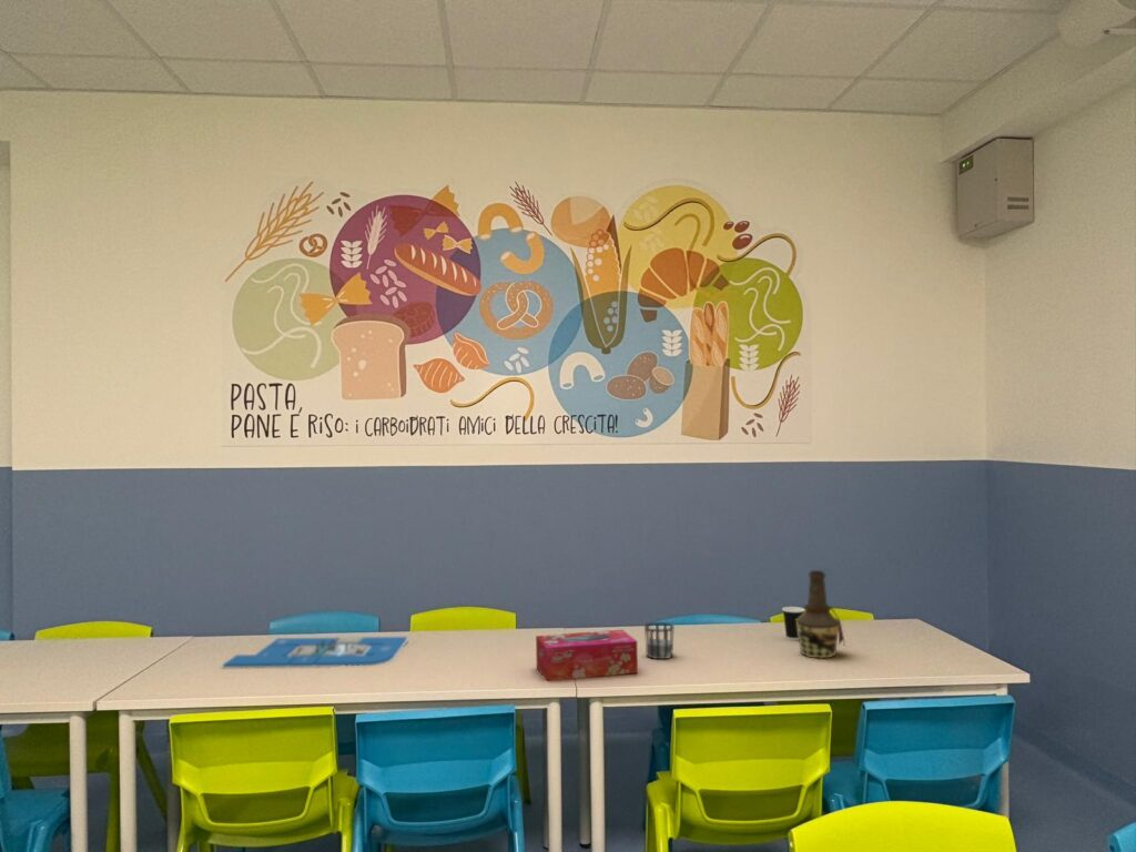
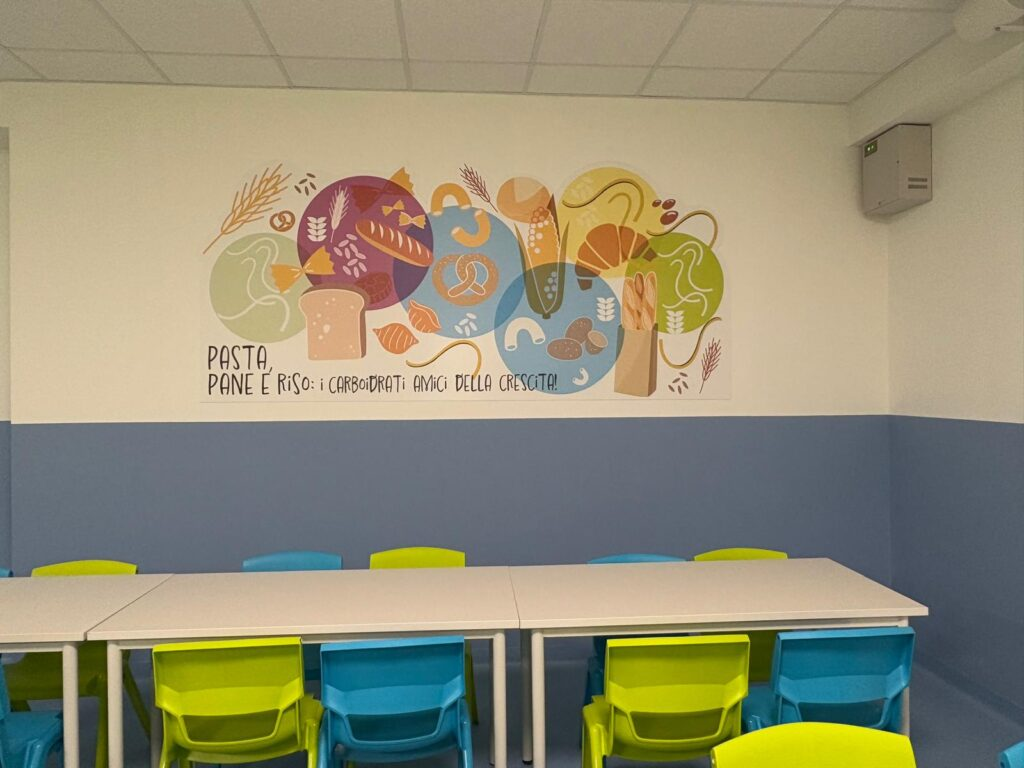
- dixie cup [781,606,805,641]
- board game [220,636,409,670]
- tissue box [535,629,639,681]
- bottle [795,569,846,659]
- cup [643,621,676,660]
